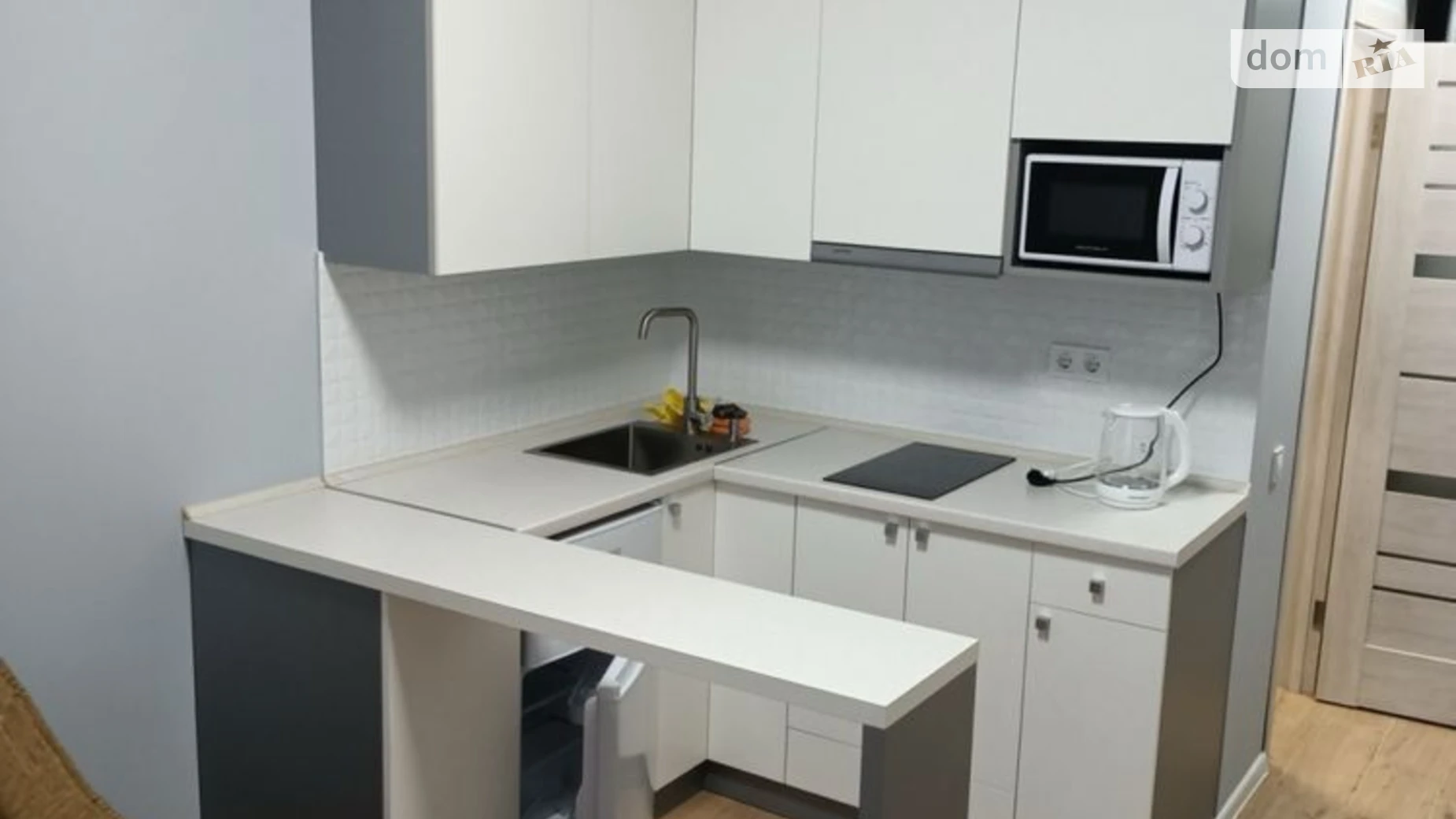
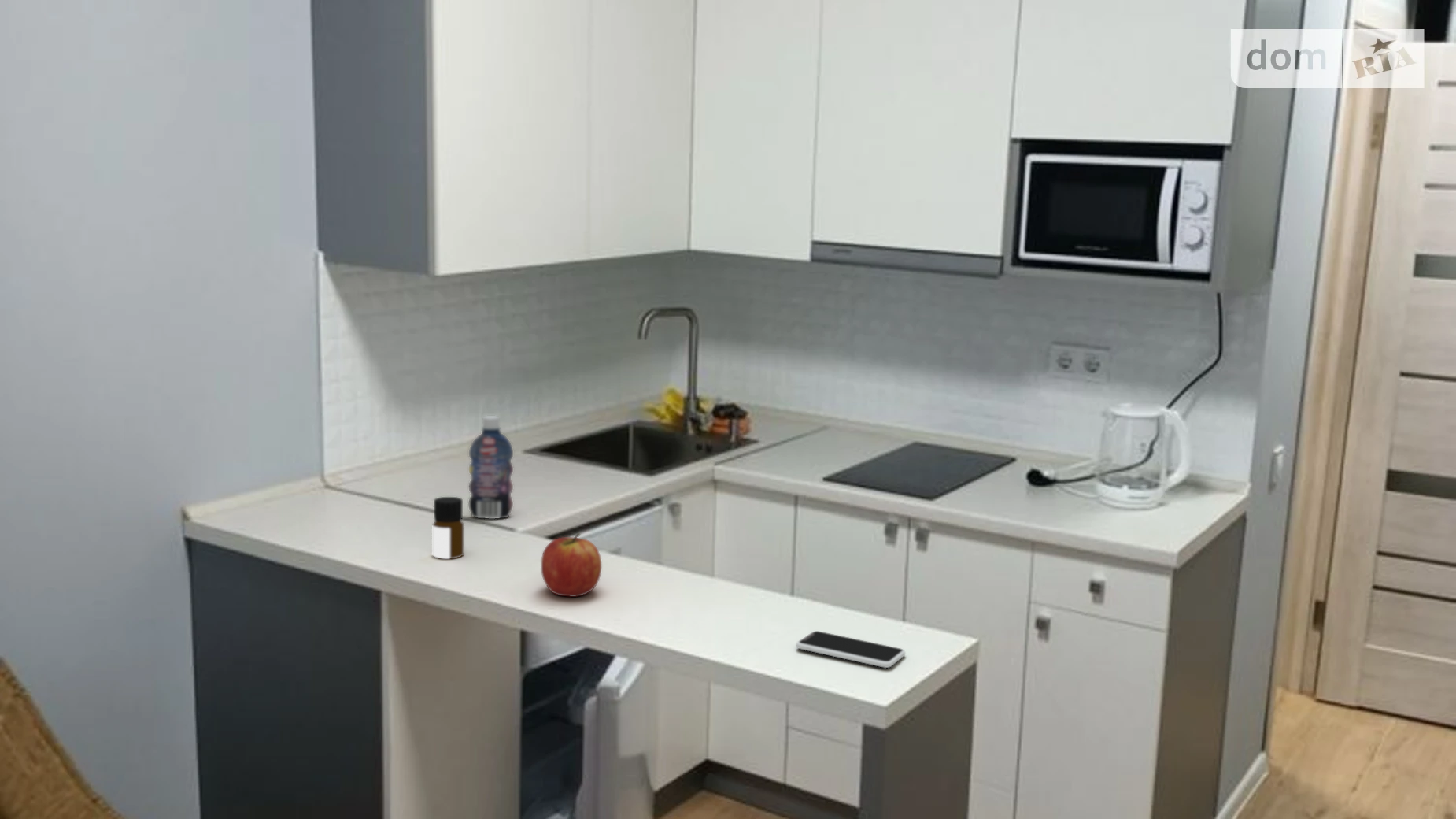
+ bottle [468,415,514,520]
+ smartphone [796,630,906,669]
+ apple [541,532,602,598]
+ bottle [432,496,464,559]
